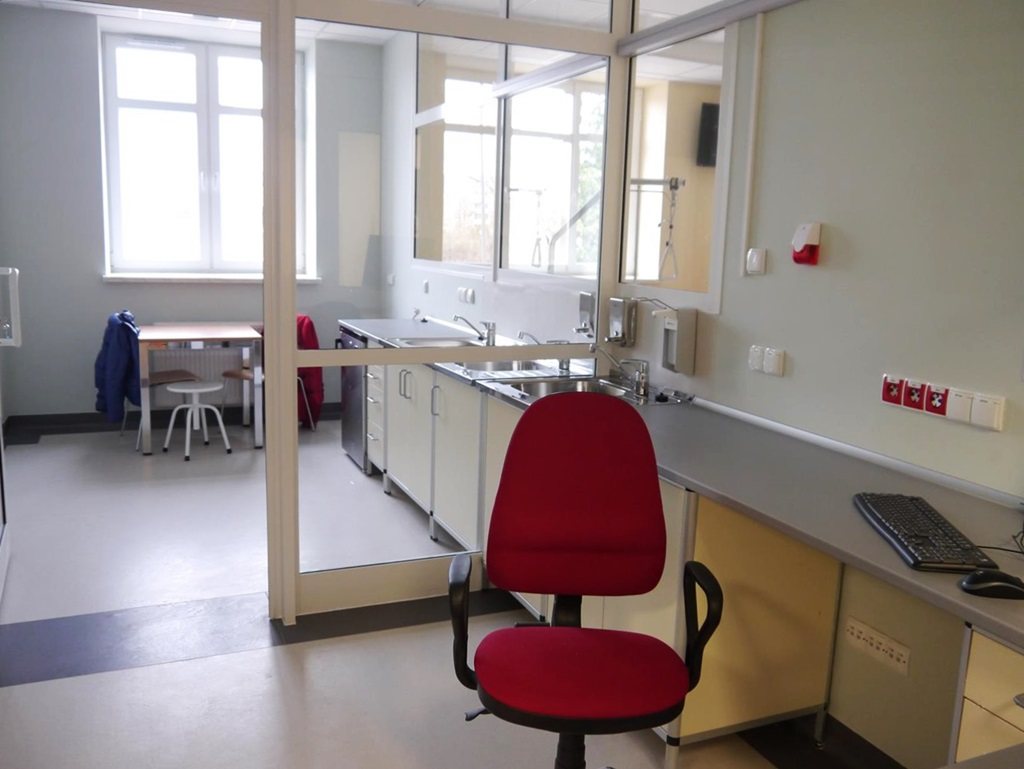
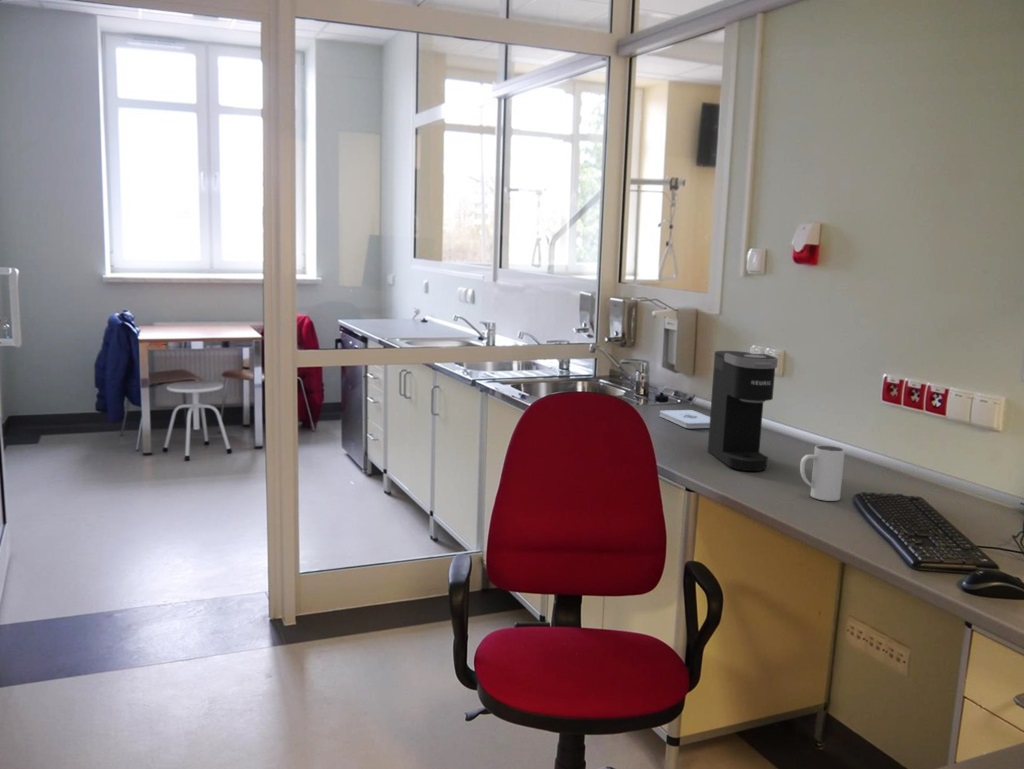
+ mug [799,444,846,502]
+ coffee maker [707,350,779,472]
+ notepad [659,409,710,429]
